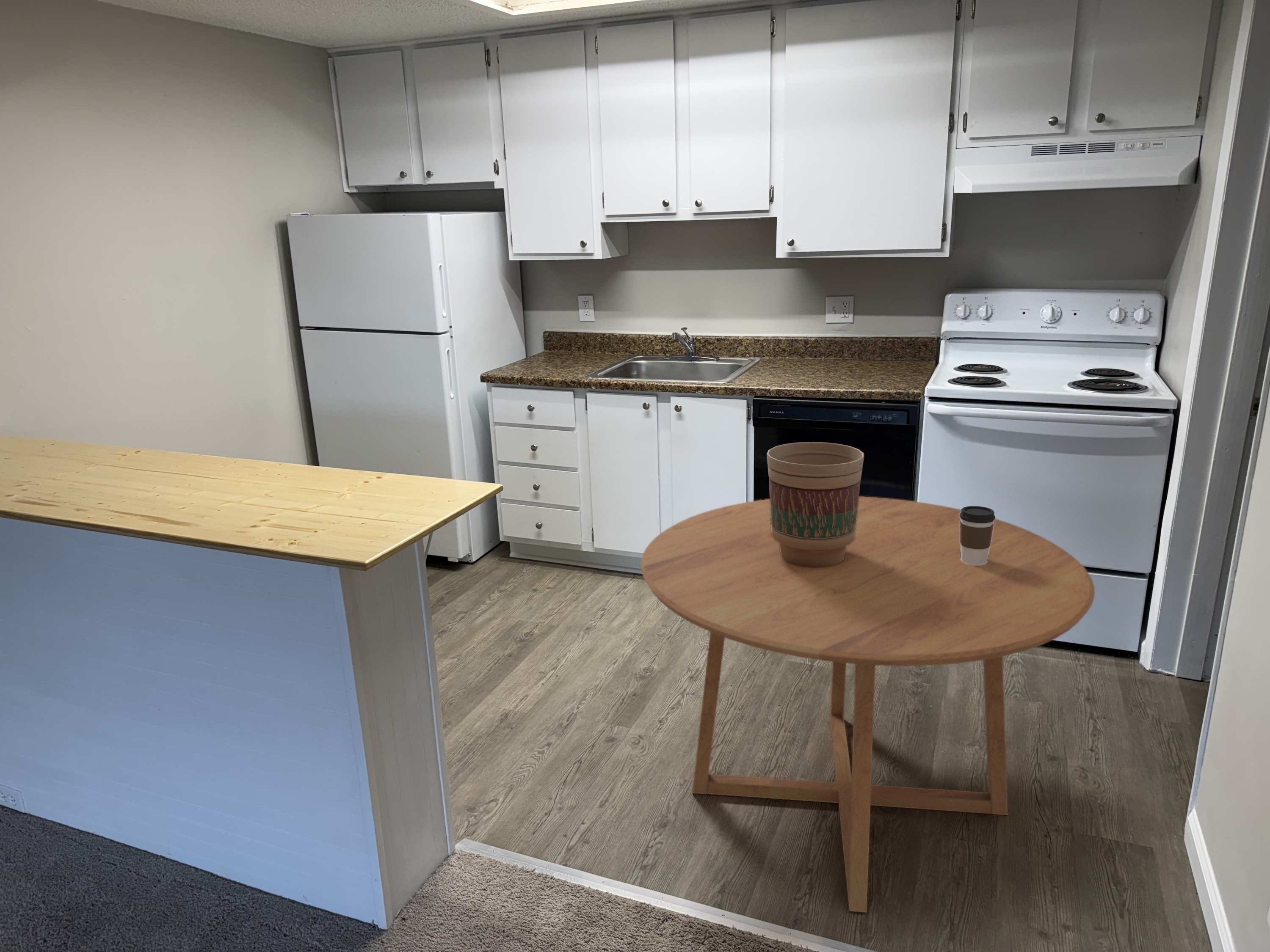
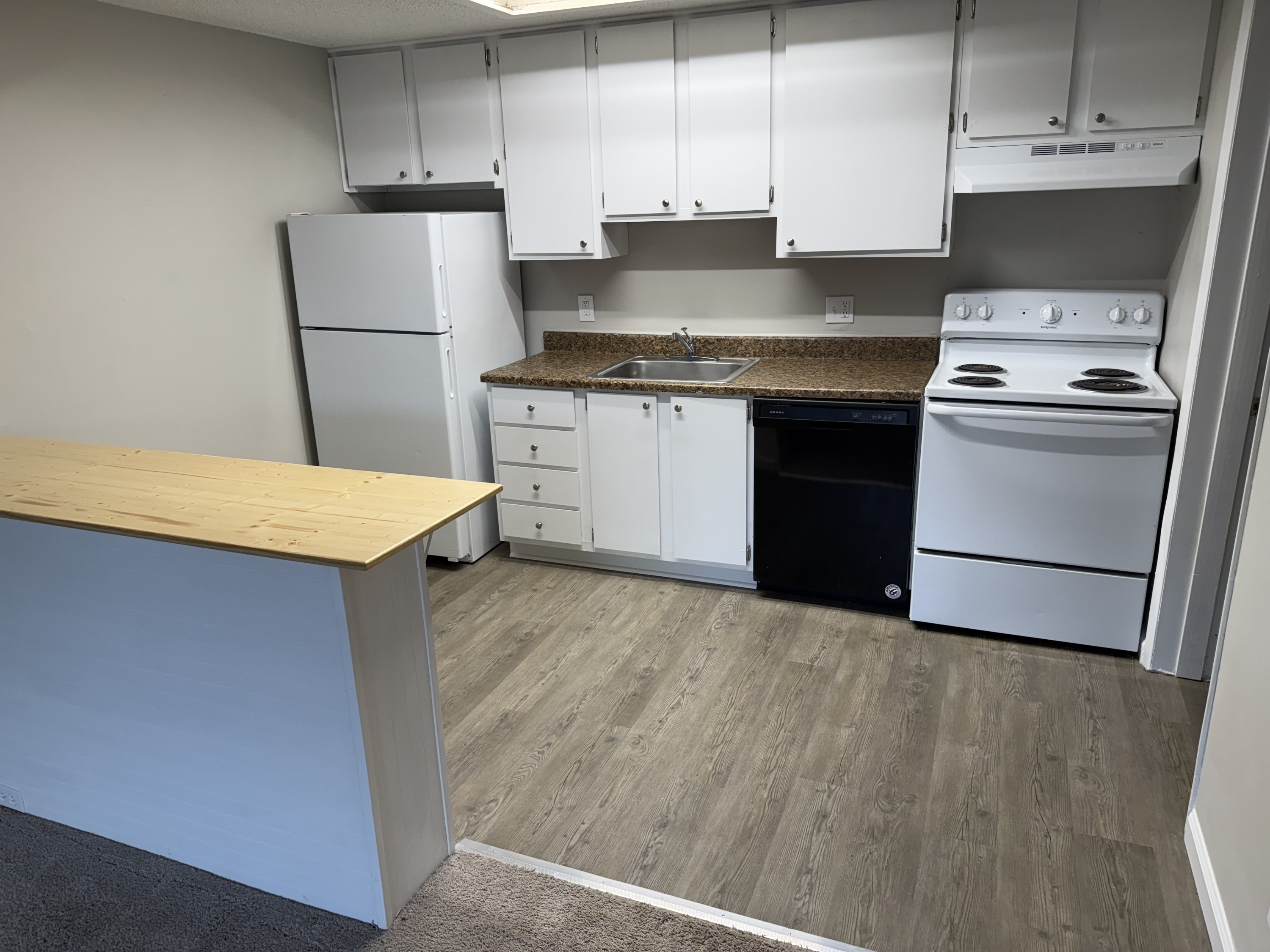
- coffee cup [959,506,996,565]
- dining table [641,496,1095,913]
- flower pot [766,442,864,567]
